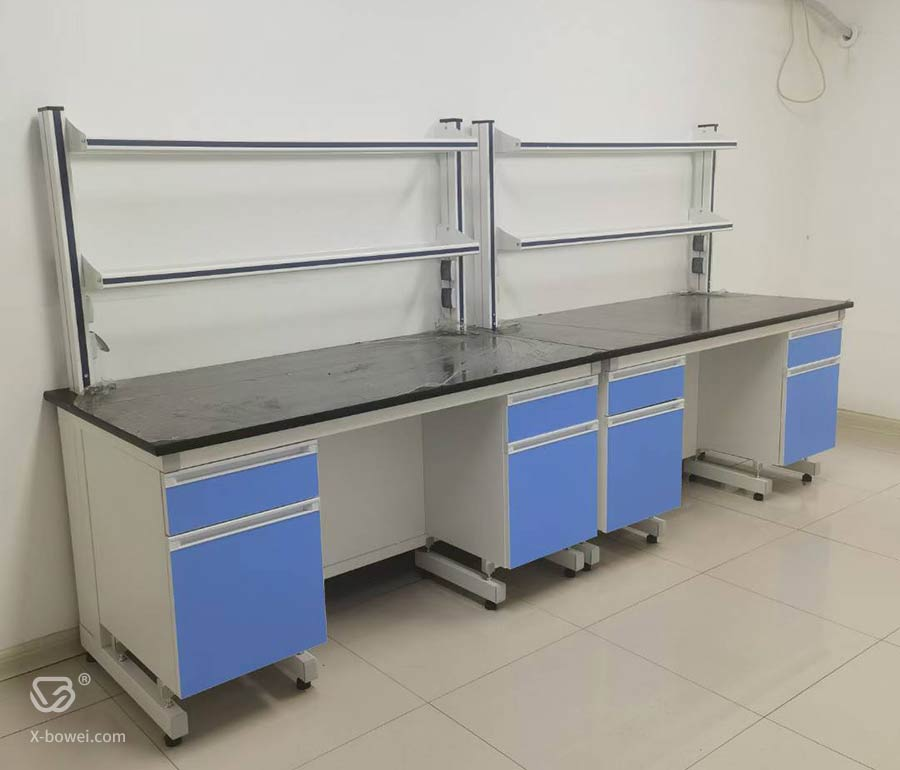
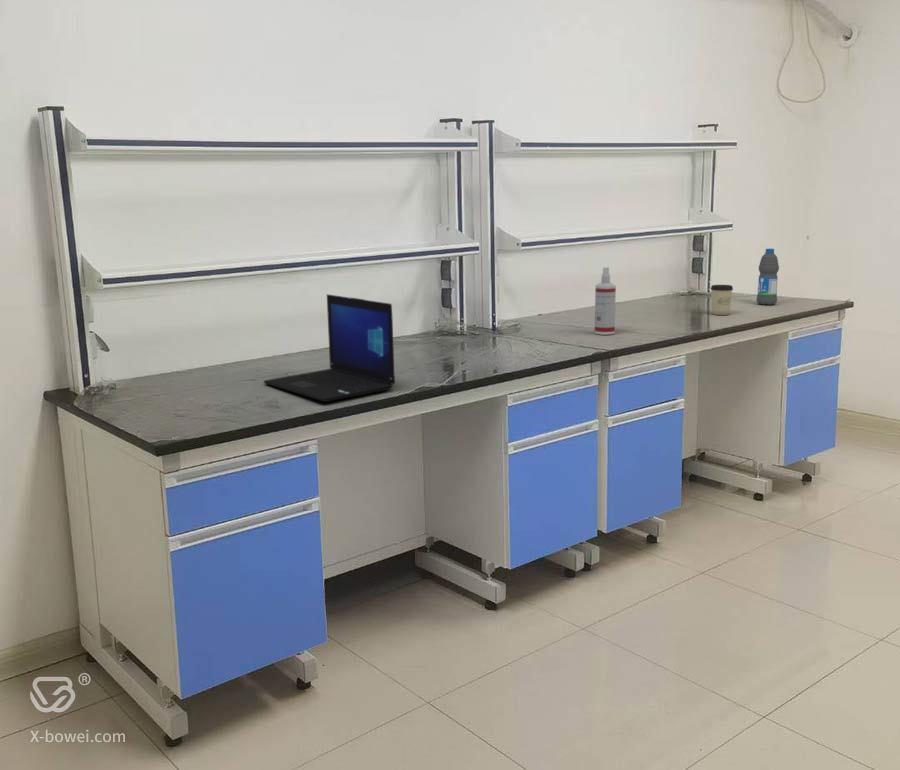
+ spray bottle [594,266,617,336]
+ laptop [262,293,396,403]
+ water bottle [756,248,780,306]
+ cup [710,284,734,316]
